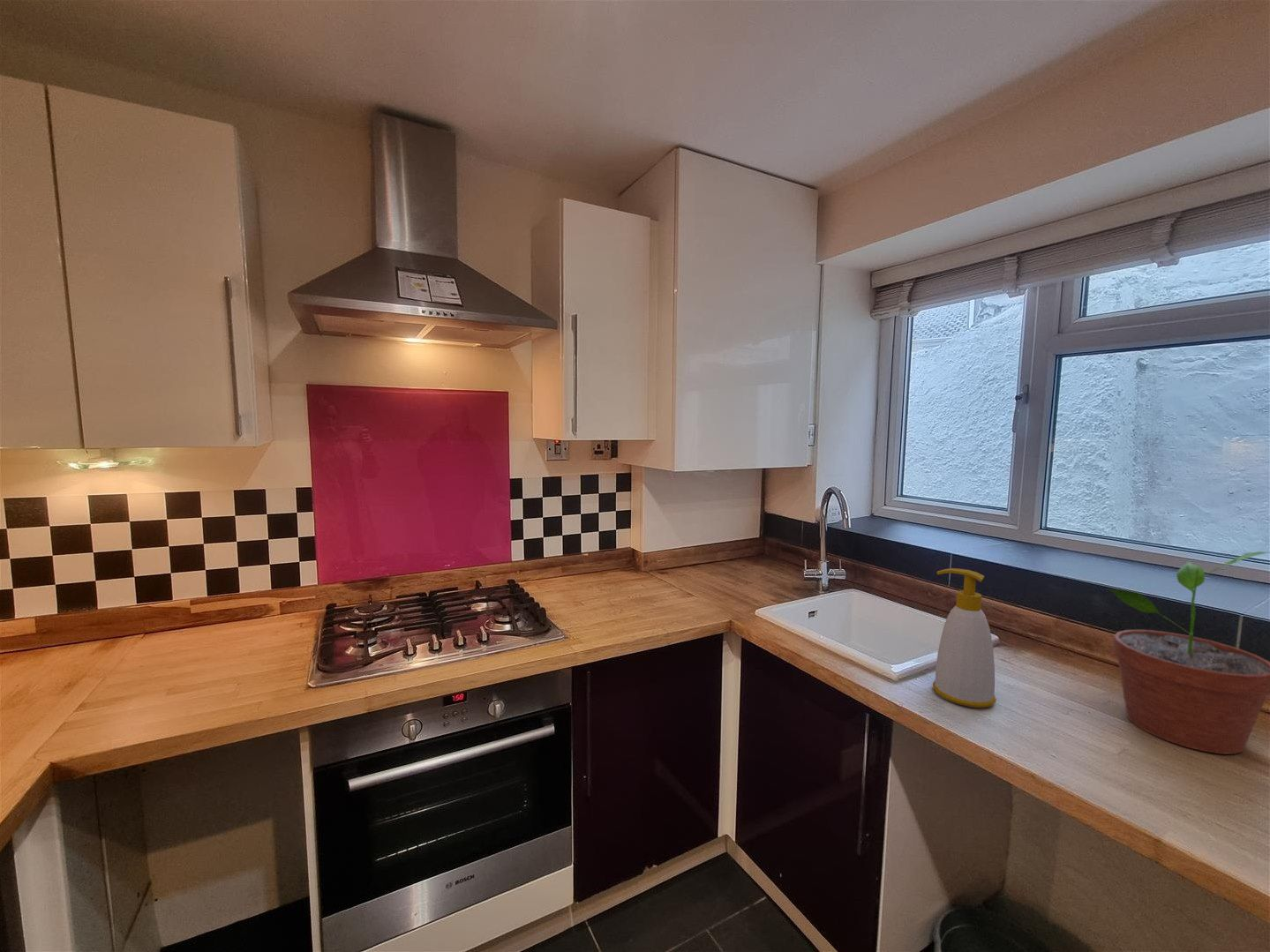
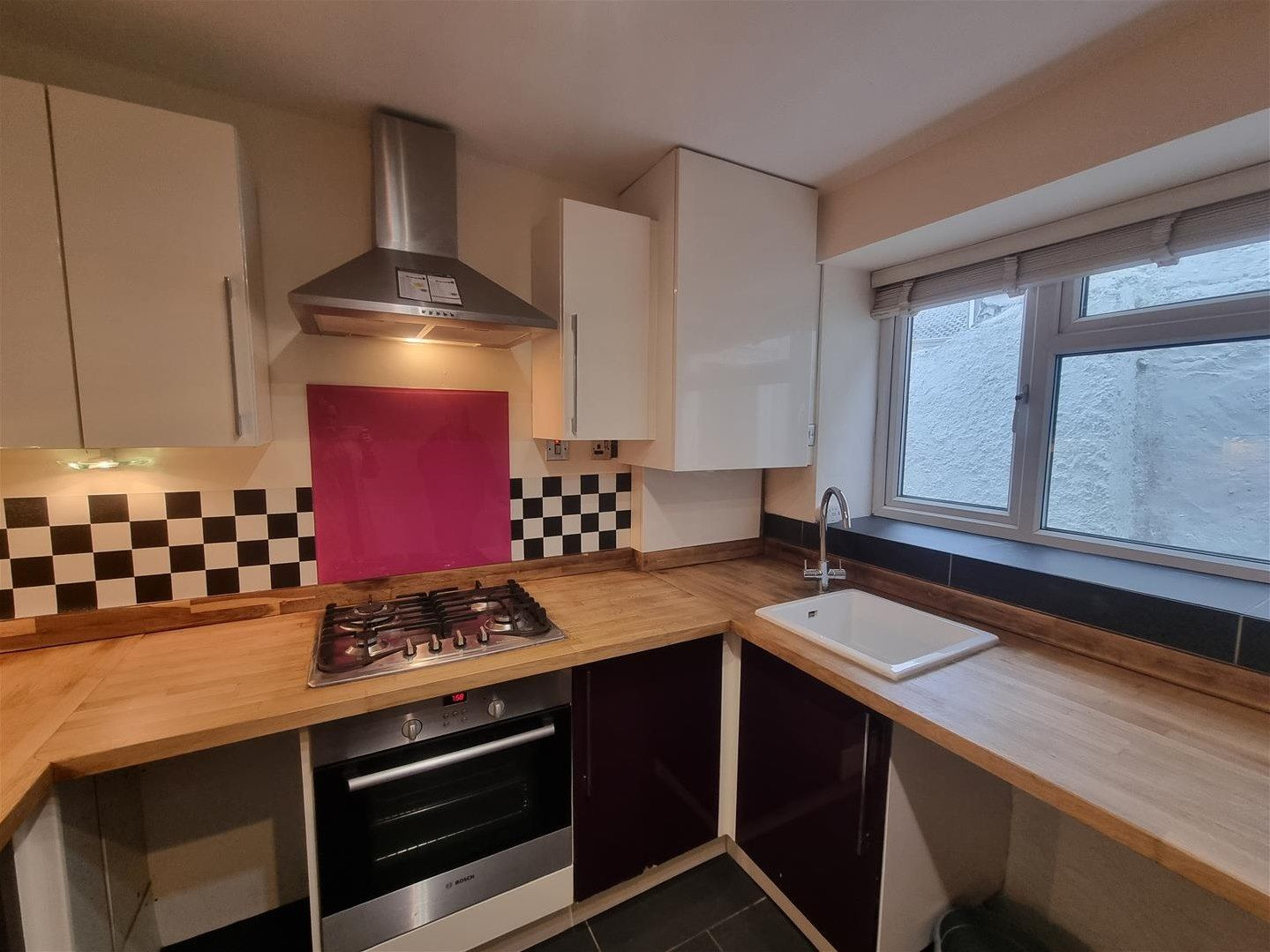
- potted plant [1105,551,1270,755]
- soap bottle [932,567,997,708]
